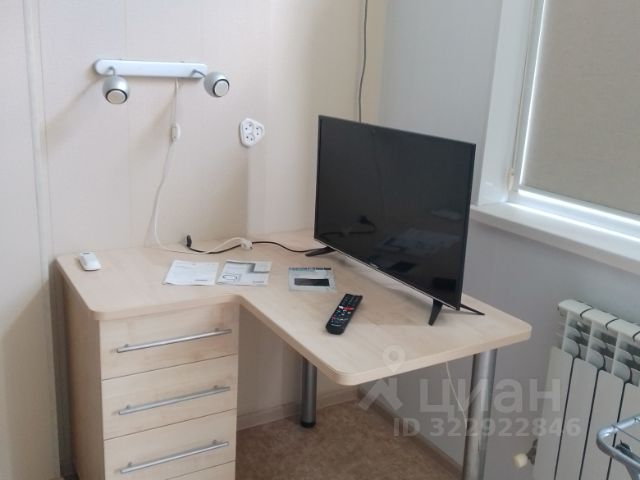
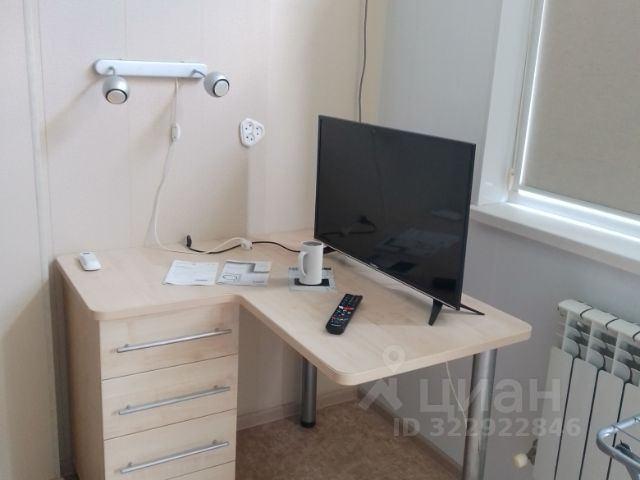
+ mug [297,240,324,286]
